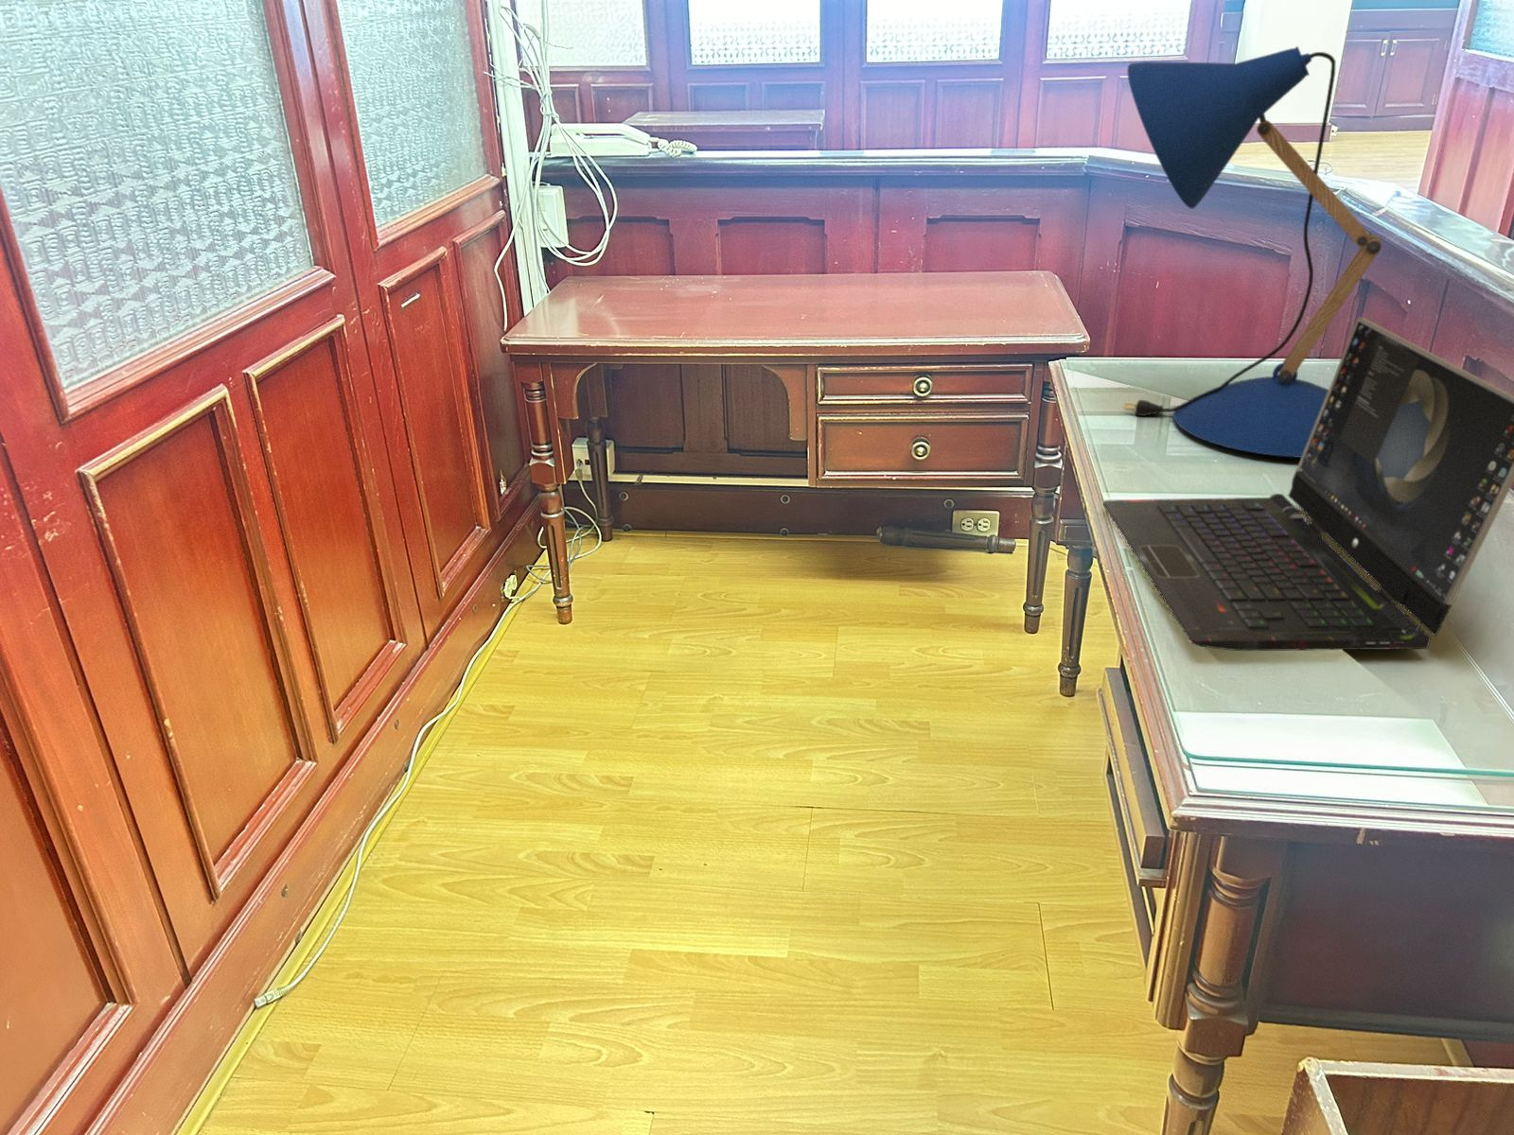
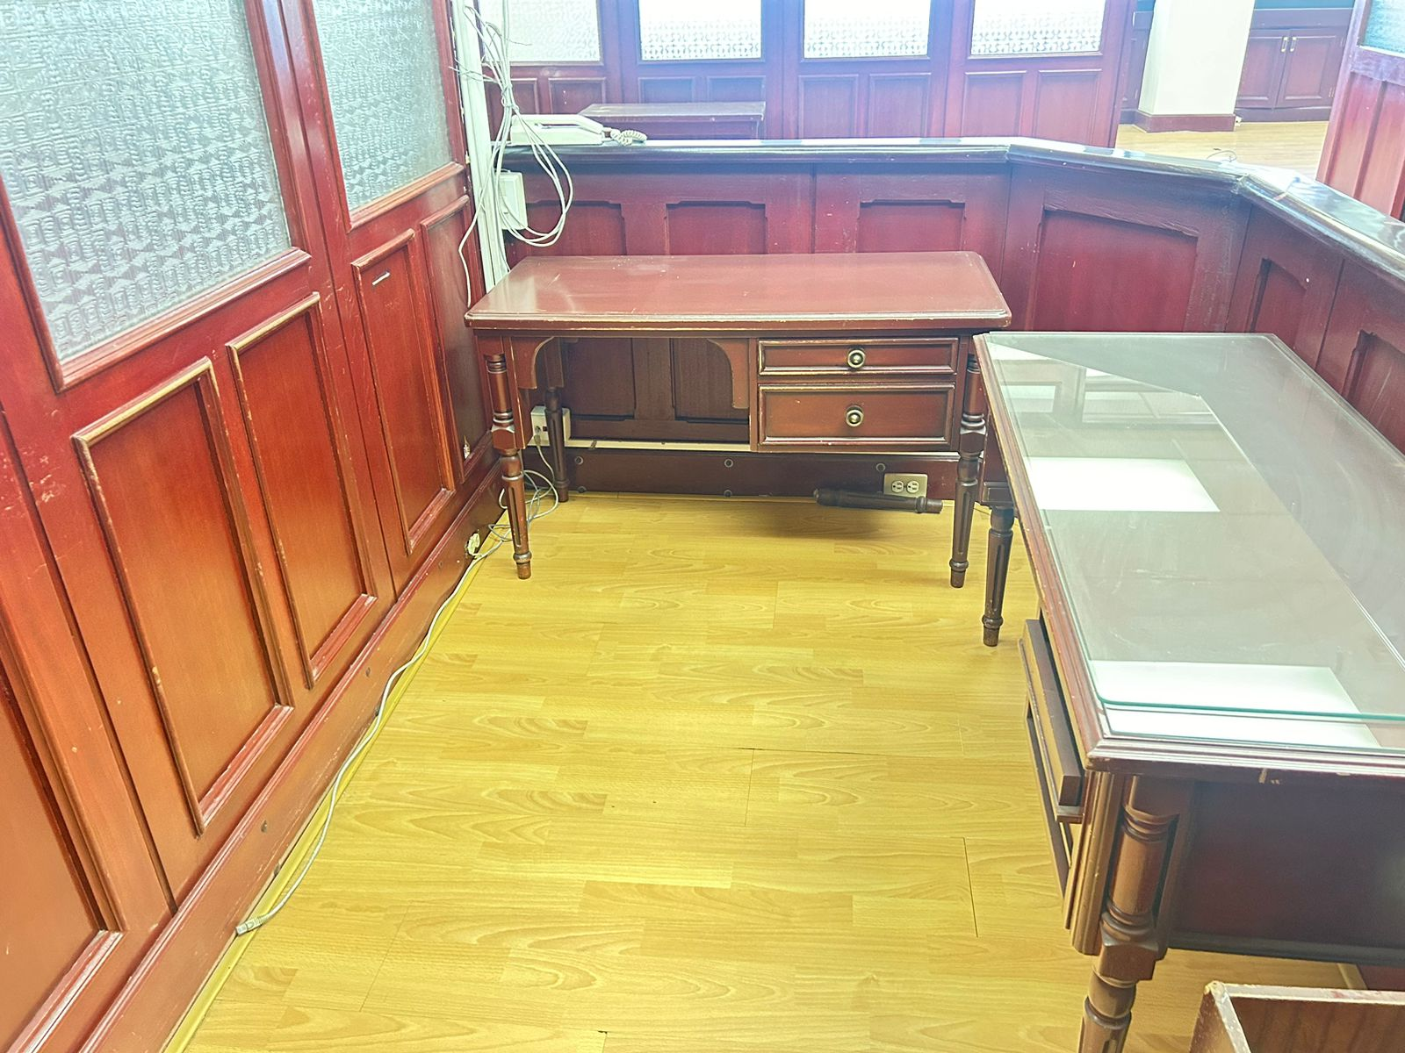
- desk lamp [1122,45,1383,459]
- laptop computer [1103,316,1514,652]
